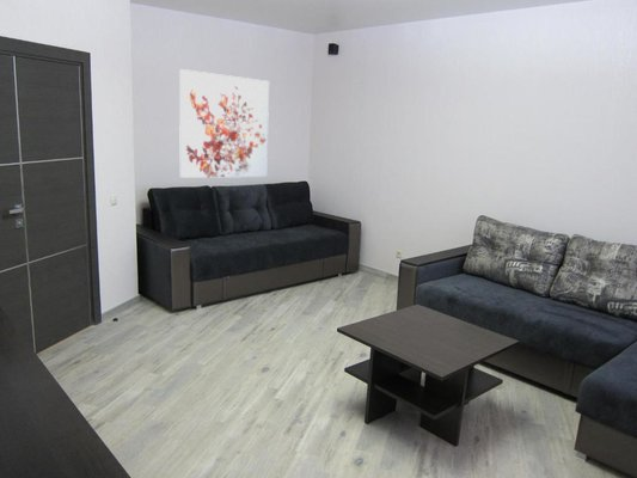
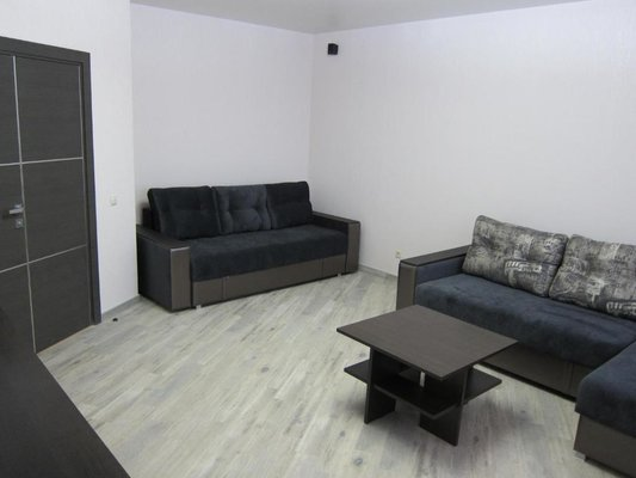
- wall art [178,68,270,179]
